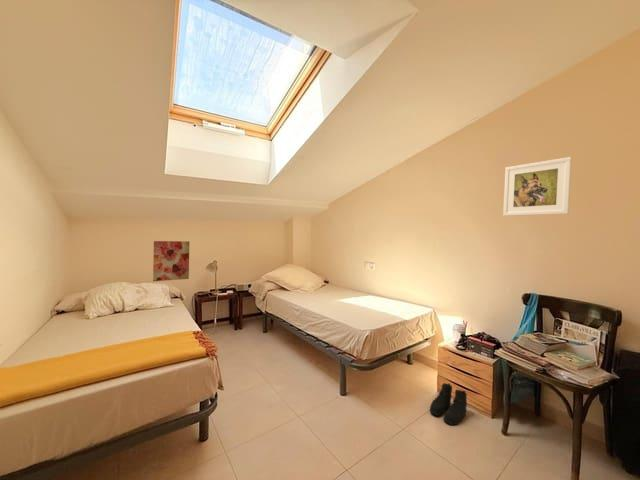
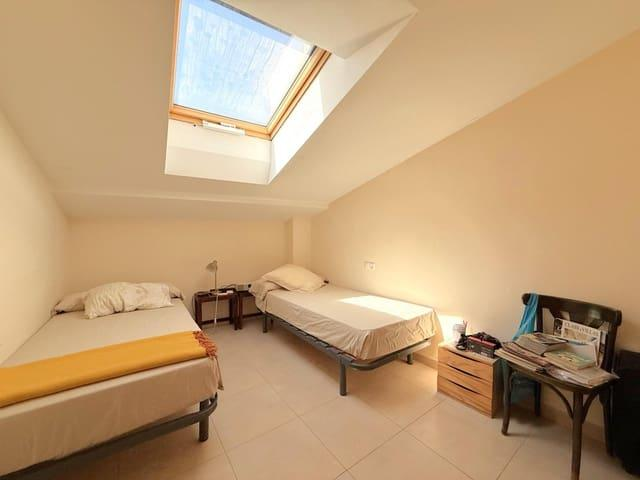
- boots [429,382,468,426]
- wall art [152,240,190,282]
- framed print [502,156,573,217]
